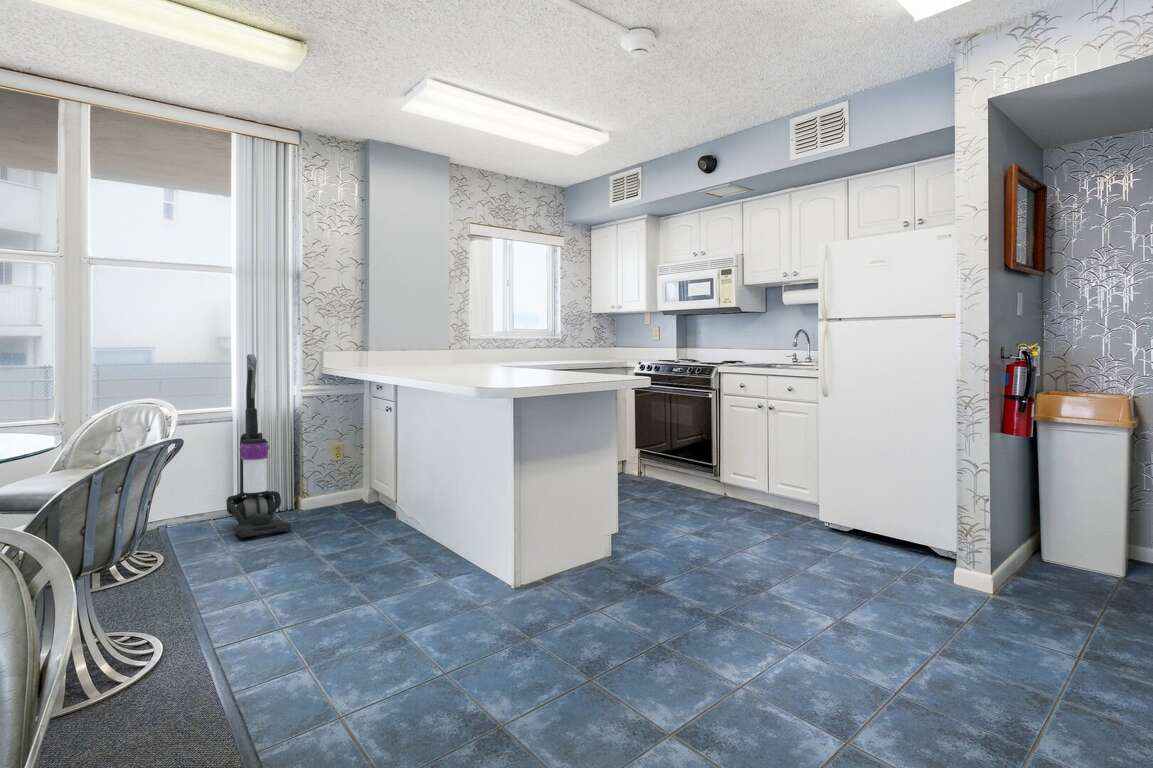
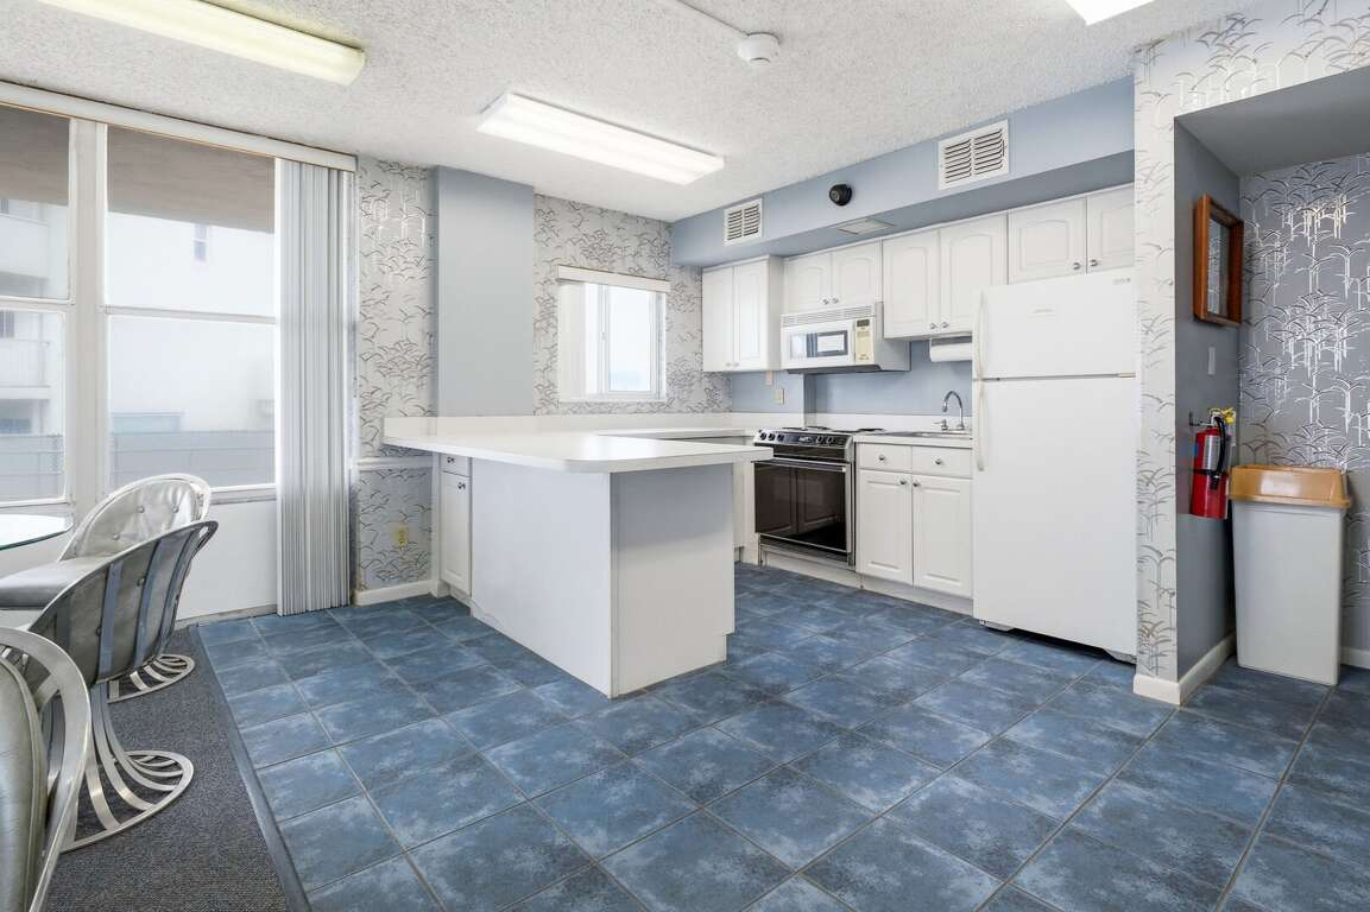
- vacuum cleaner [225,353,292,539]
